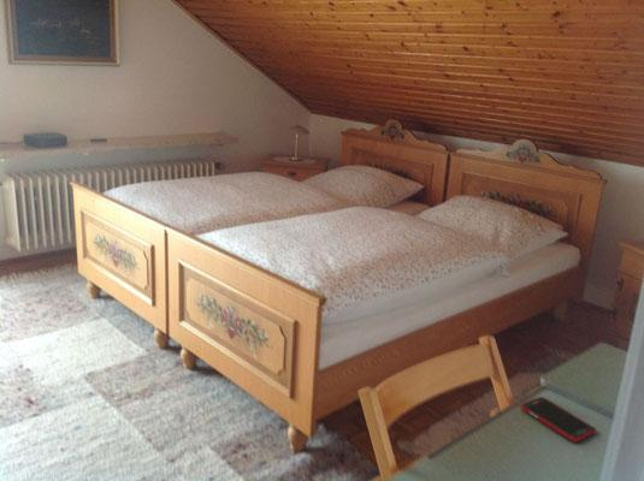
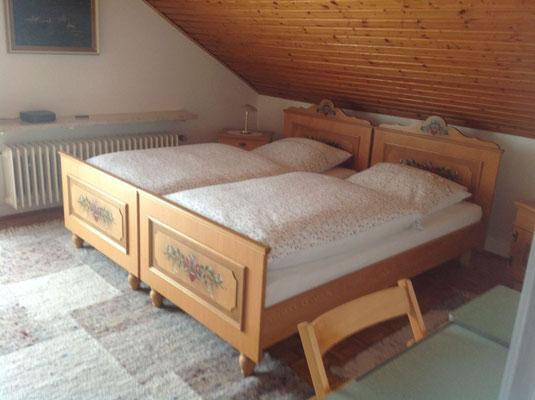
- cell phone [520,396,597,443]
